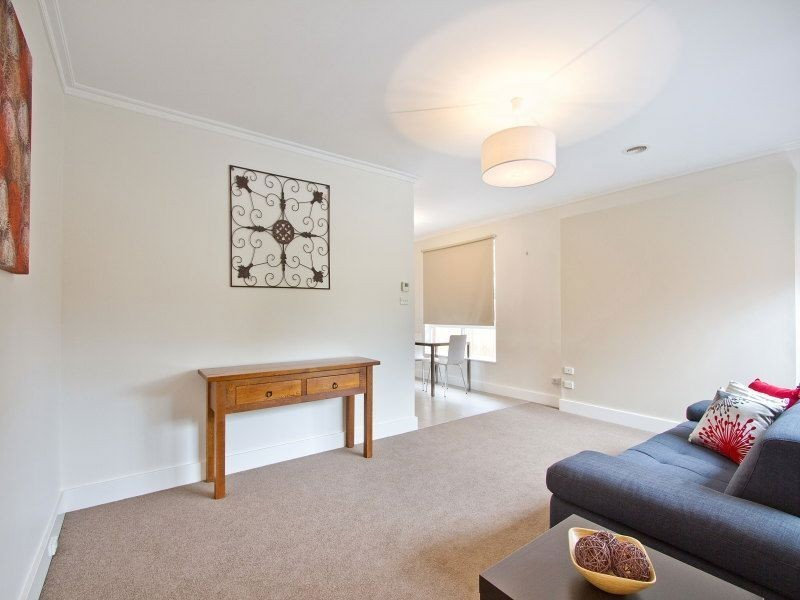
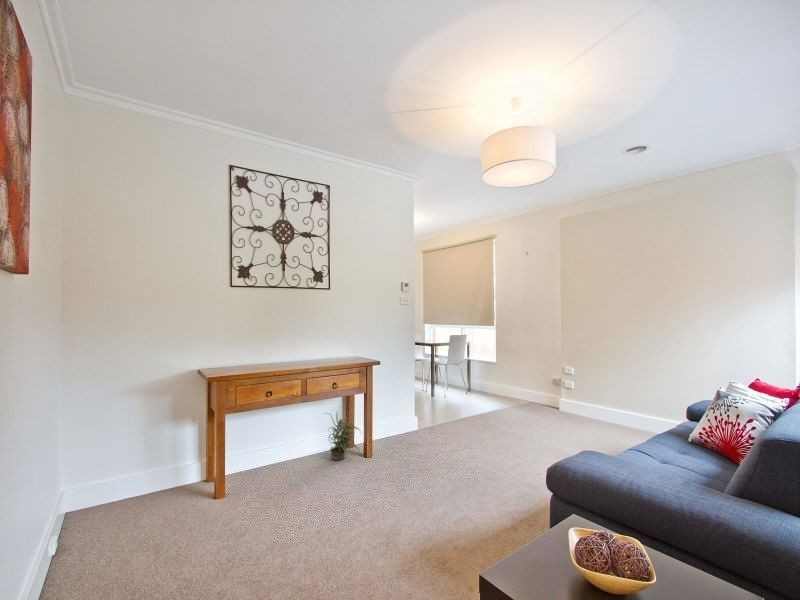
+ potted plant [323,410,362,461]
